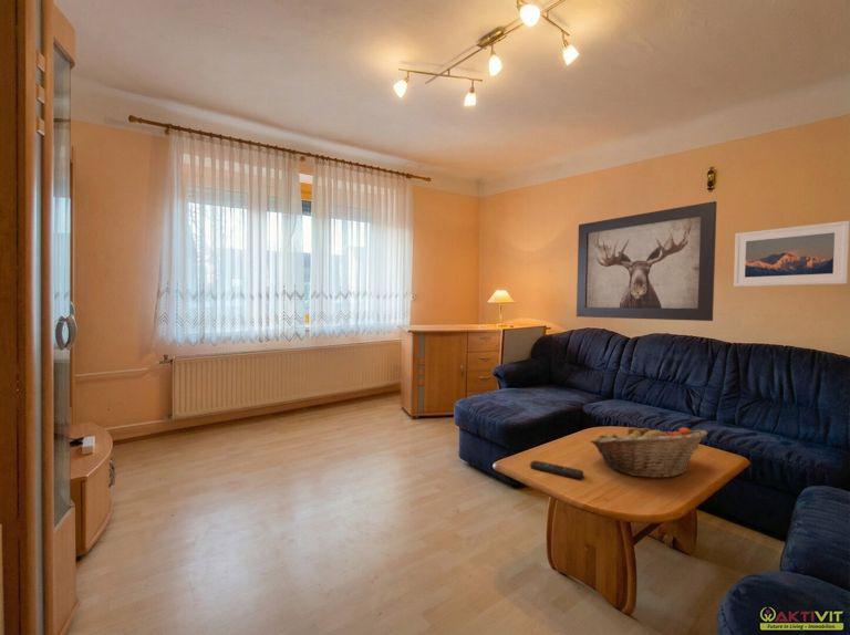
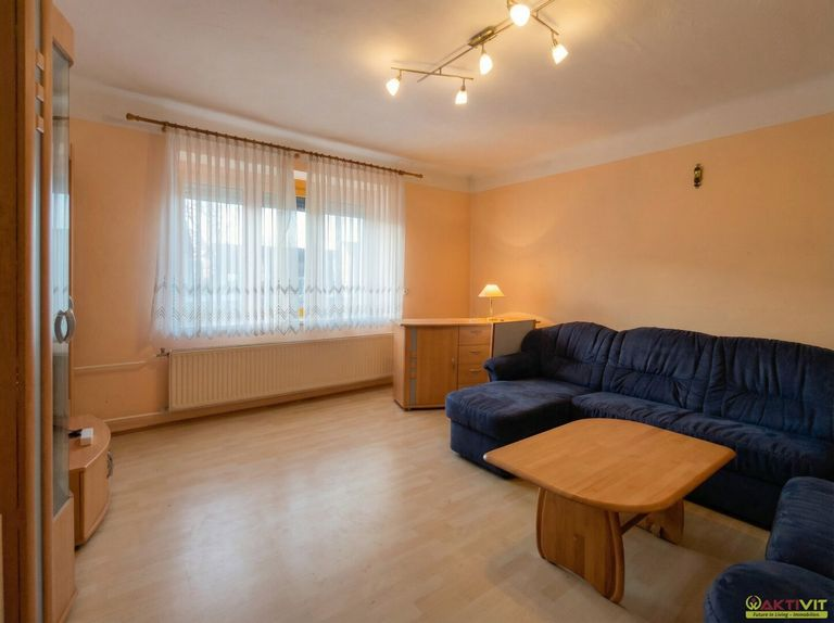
- fruit basket [589,424,708,479]
- remote control [529,459,584,480]
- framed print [733,220,850,288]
- wall art [576,200,717,322]
